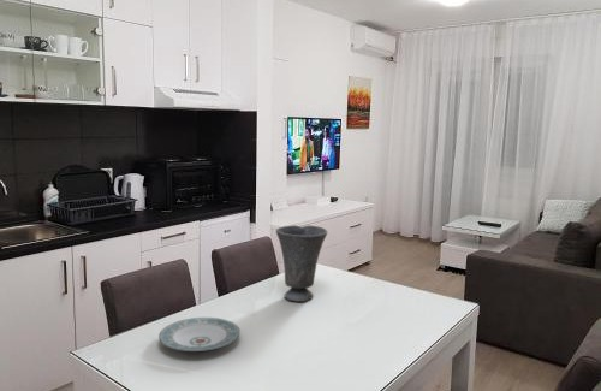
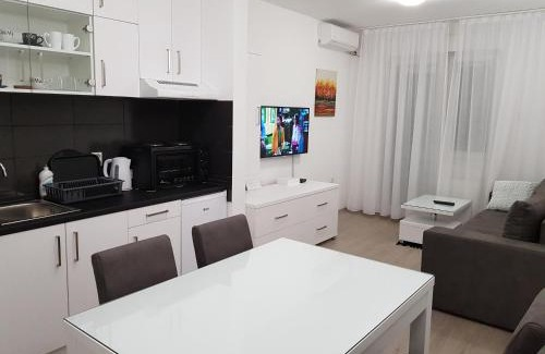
- plate [157,316,242,353]
- vase [275,224,328,303]
